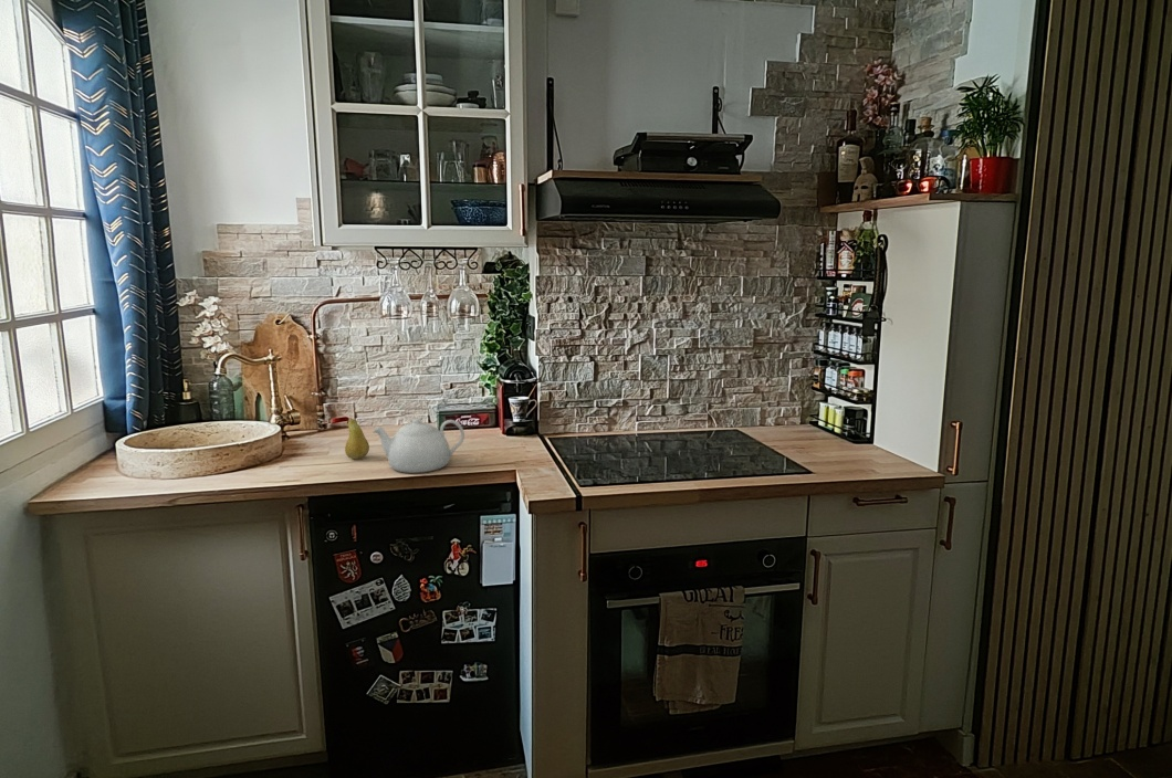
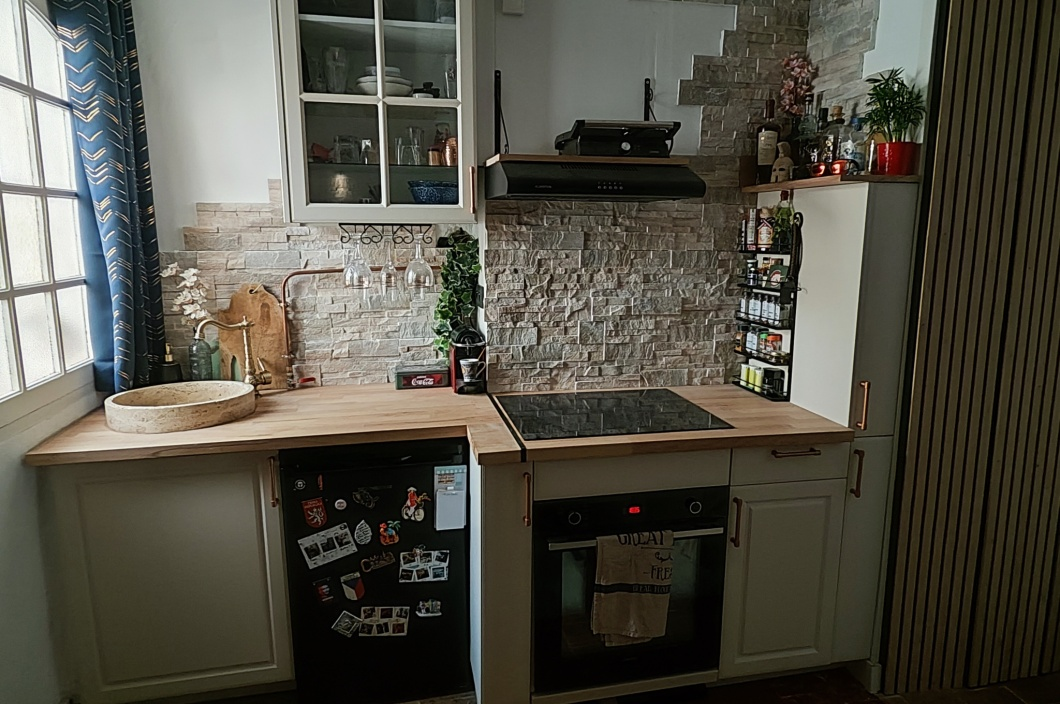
- fruit [344,417,370,460]
- teapot [372,418,465,474]
